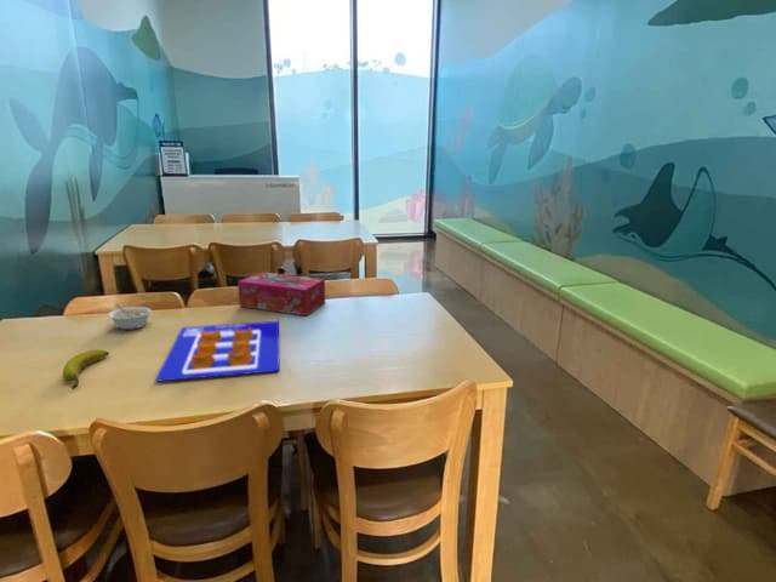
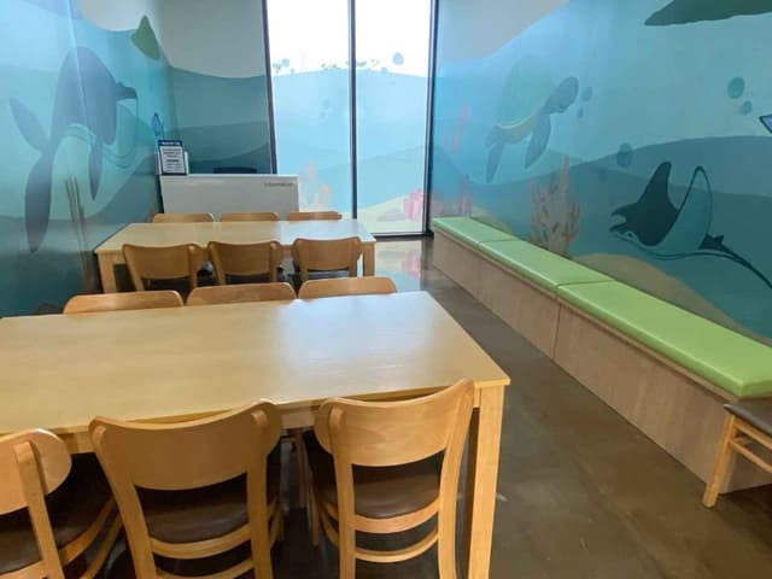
- tissue box [236,270,326,316]
- poster [154,320,280,383]
- legume [107,303,153,331]
- banana [62,348,110,390]
